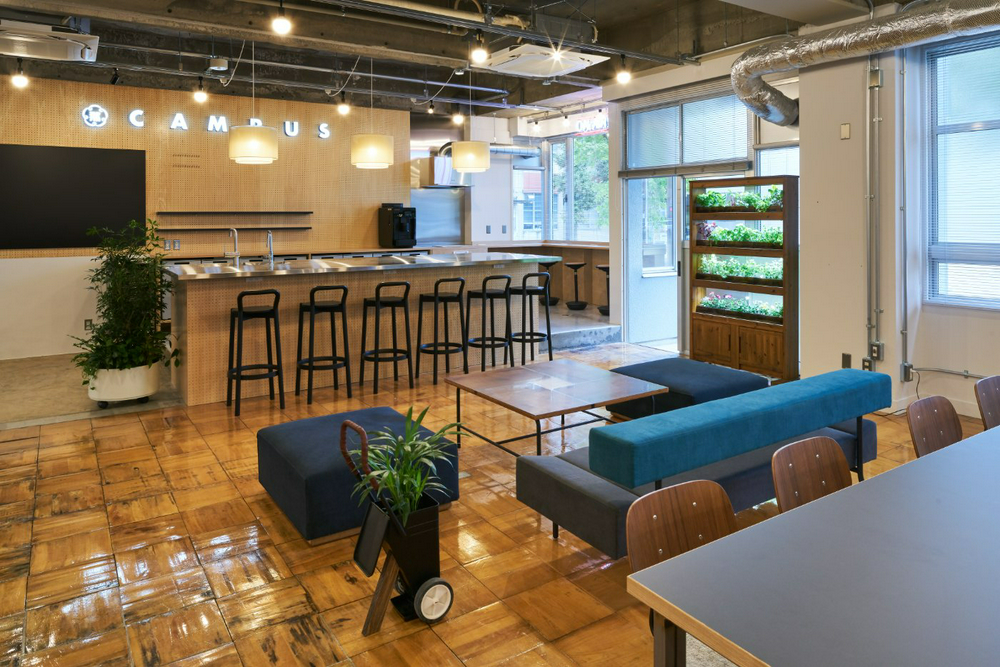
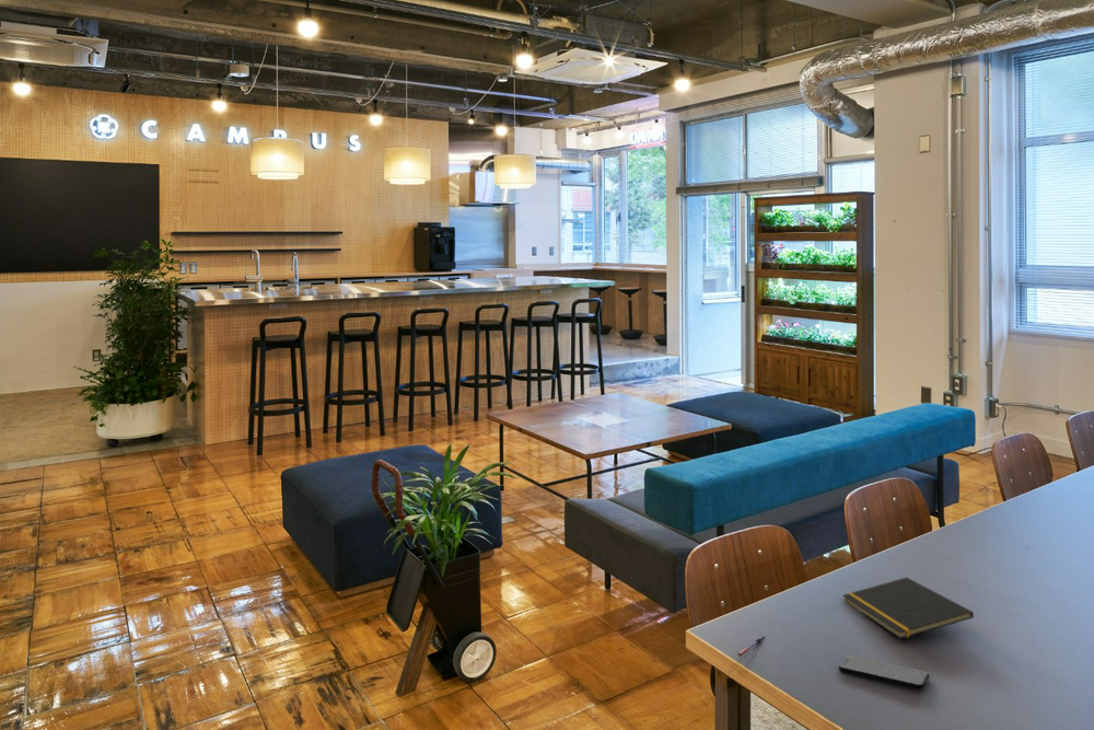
+ notepad [841,576,975,640]
+ smartphone [838,654,930,691]
+ pen [736,635,767,658]
